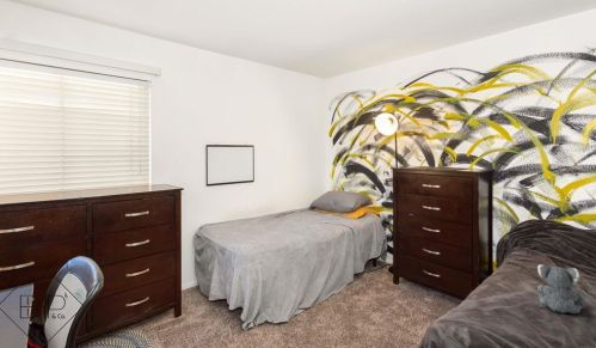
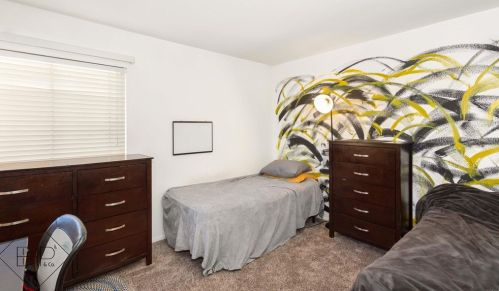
- koala plush [536,263,586,315]
